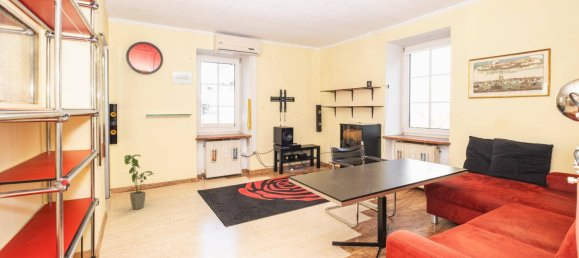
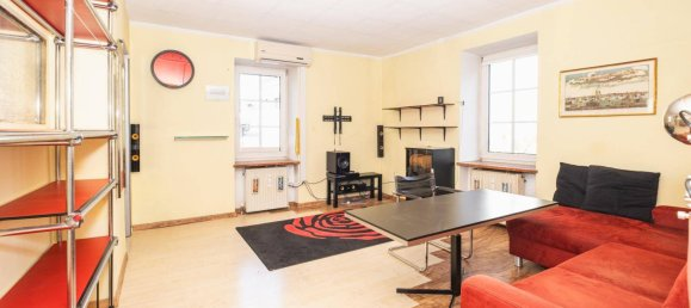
- house plant [123,153,154,211]
